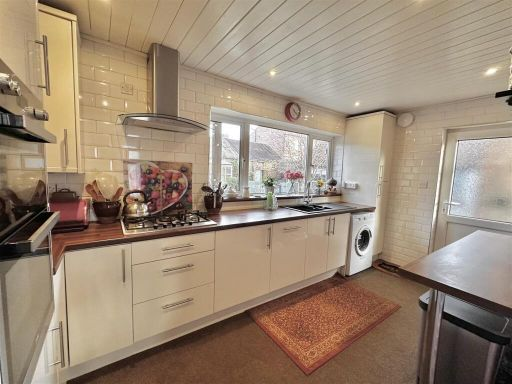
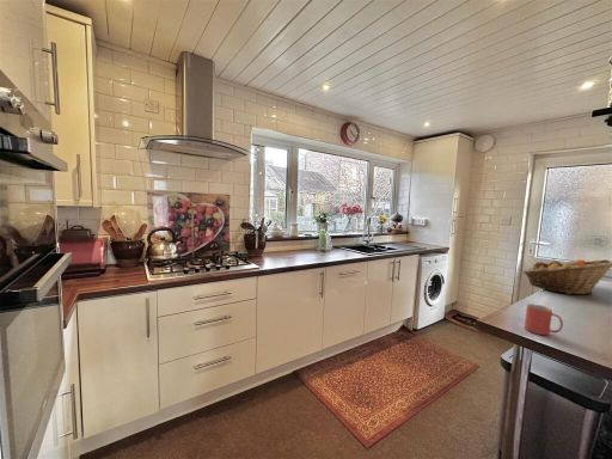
+ mug [524,302,564,336]
+ fruit basket [521,257,612,295]
